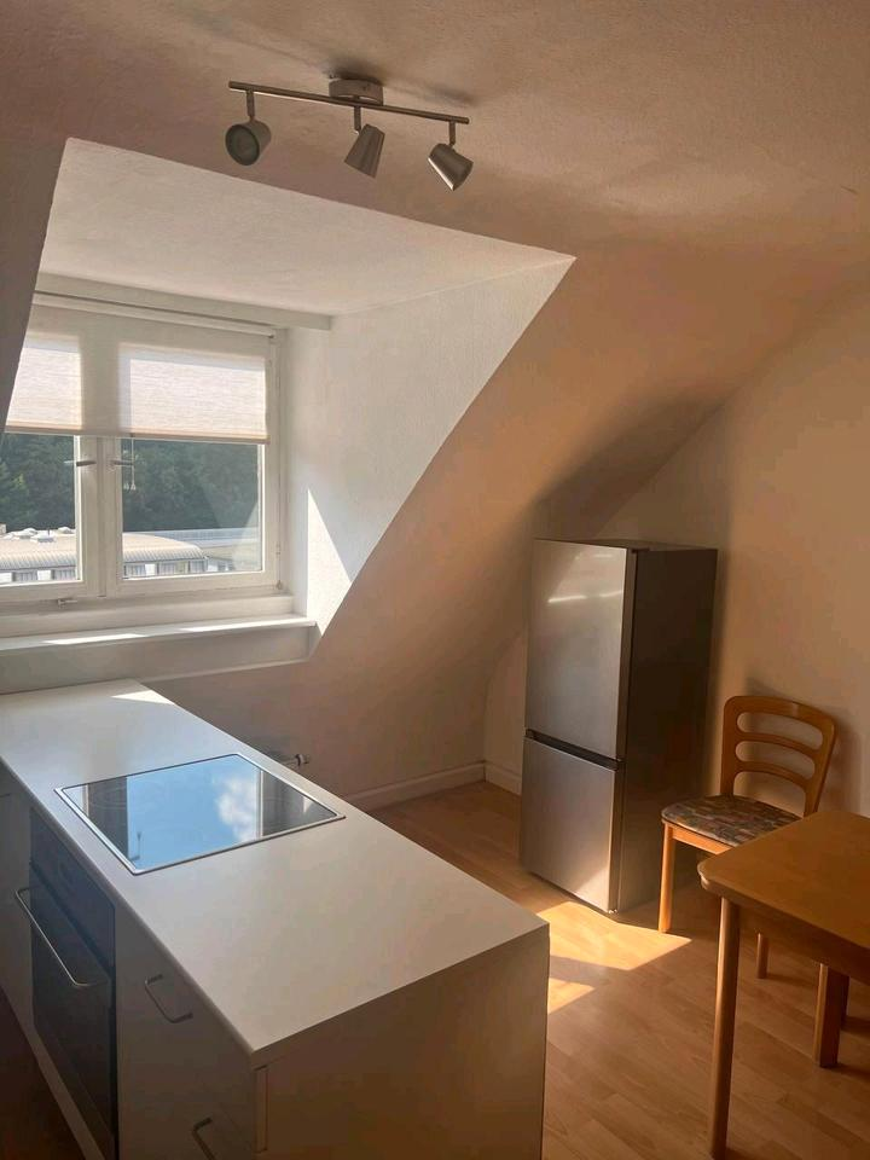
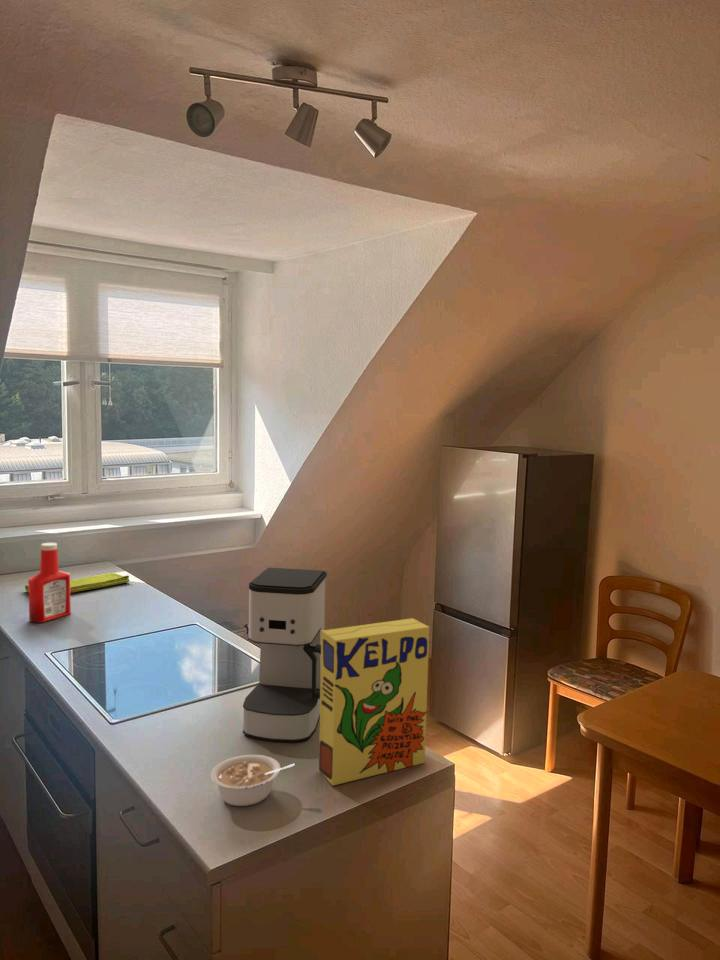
+ cereal box [318,617,430,787]
+ legume [210,754,296,807]
+ soap bottle [27,542,72,624]
+ coffee maker [242,567,328,743]
+ dish towel [24,572,130,594]
